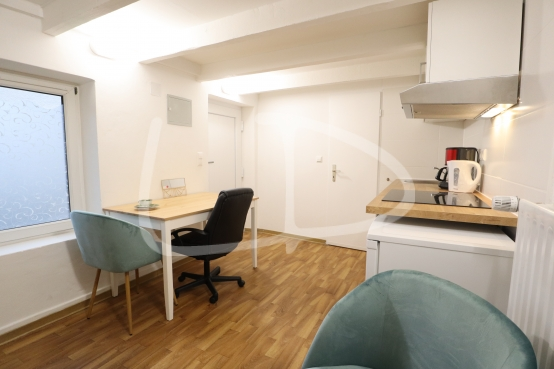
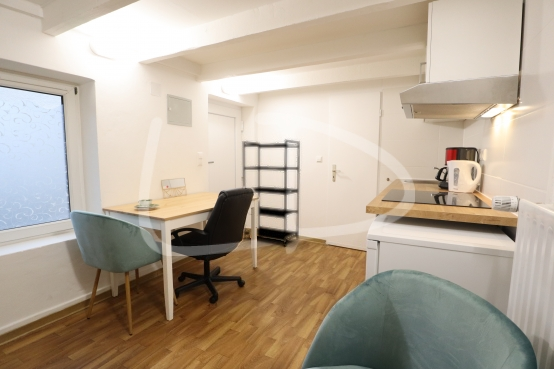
+ shelving unit [242,139,301,248]
